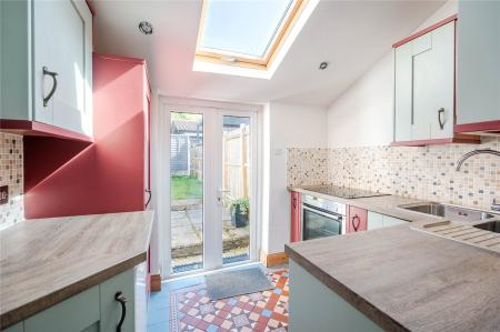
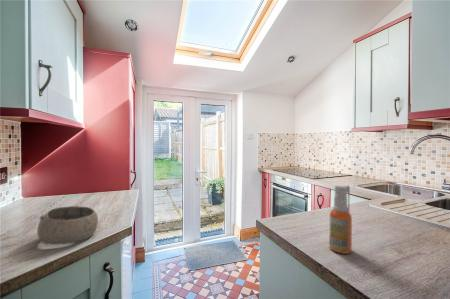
+ spray bottle [328,185,353,255]
+ bowl [36,205,99,246]
